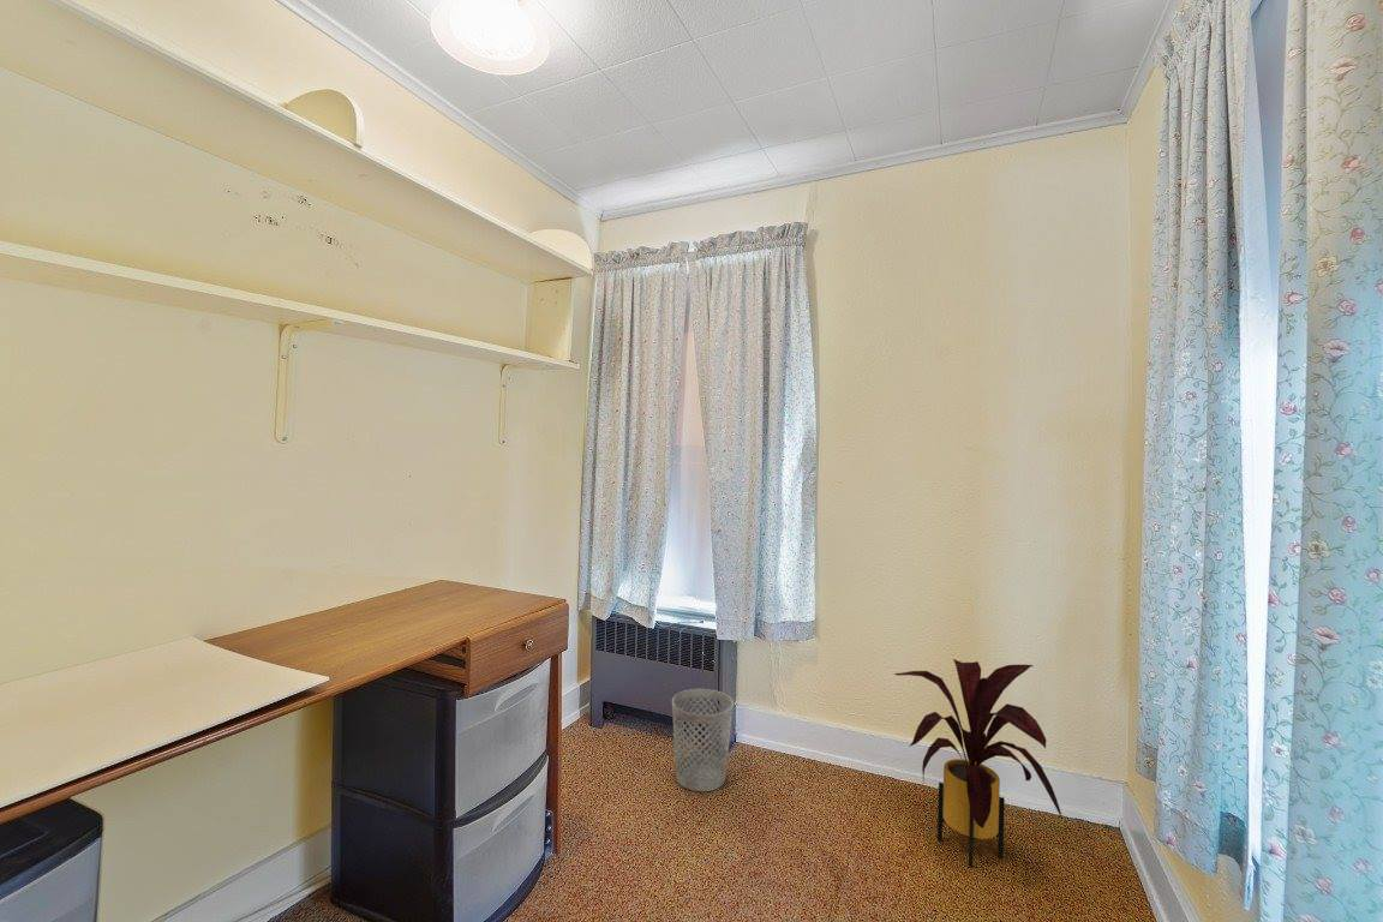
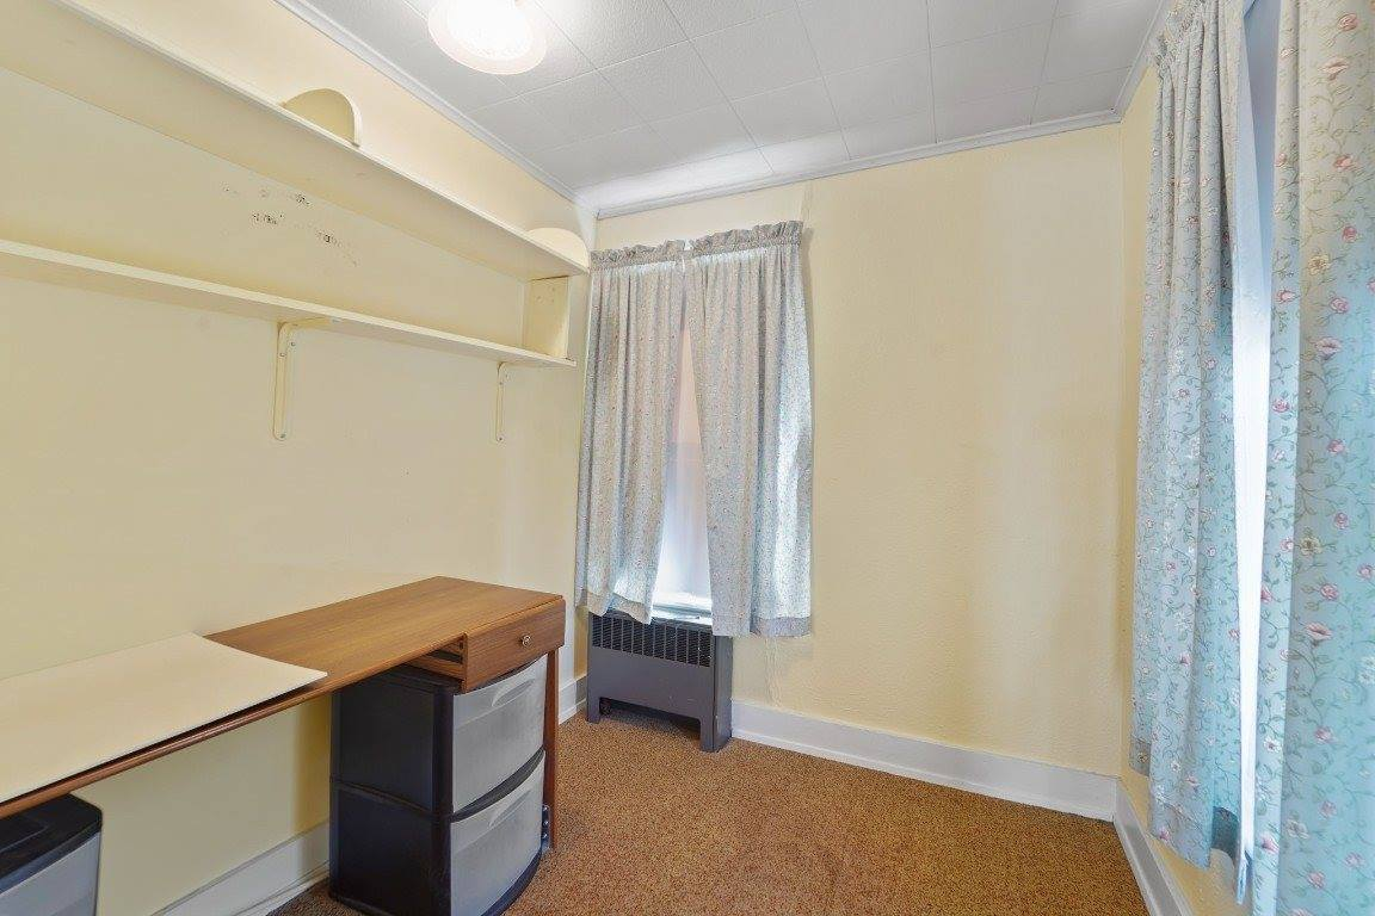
- wastebasket [671,688,735,792]
- house plant [893,658,1062,868]
